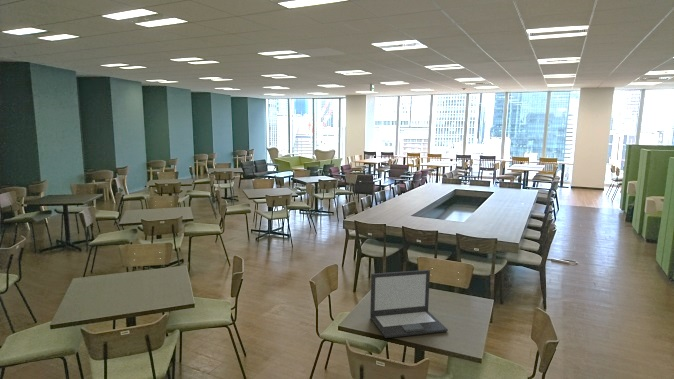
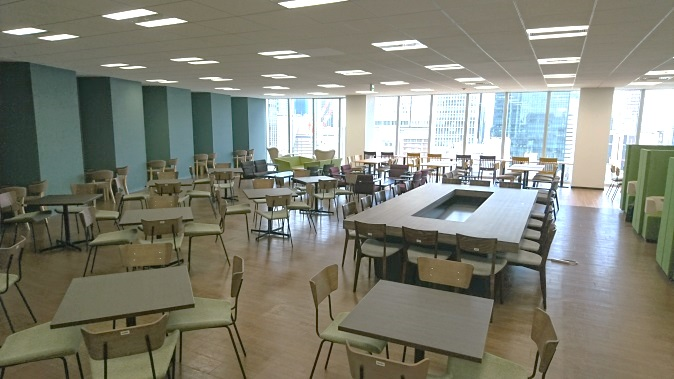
- laptop [369,269,449,339]
